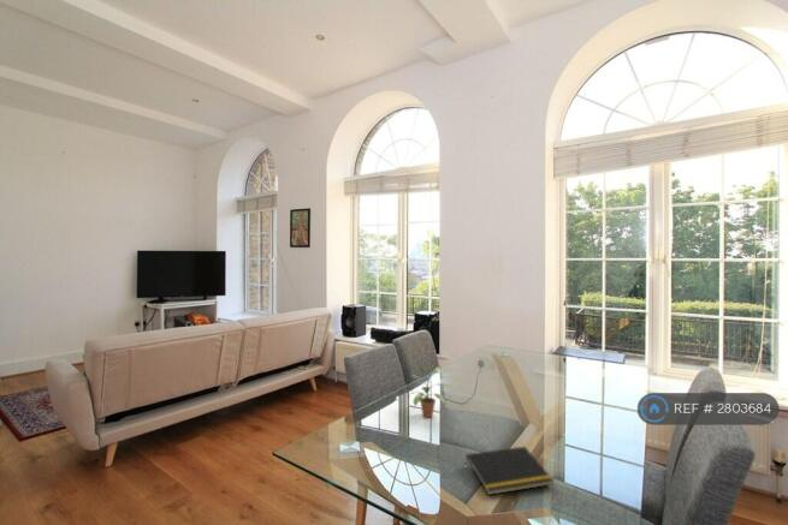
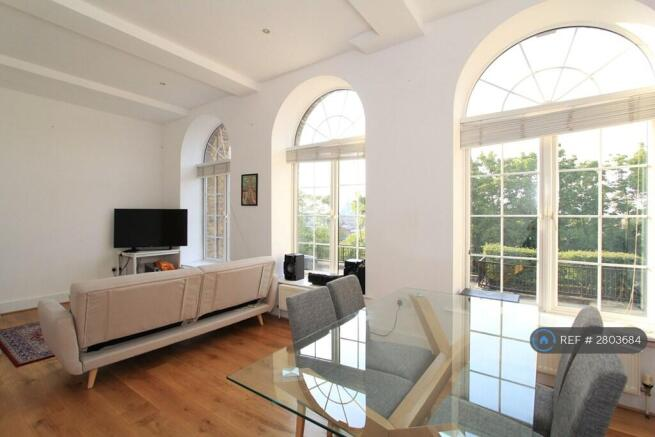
- notepad [464,446,555,496]
- potted plant [405,360,452,418]
